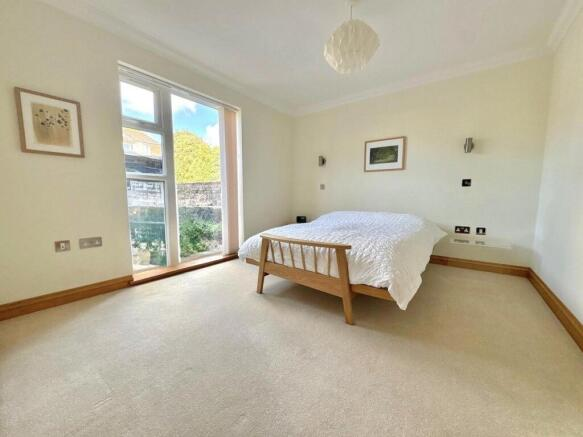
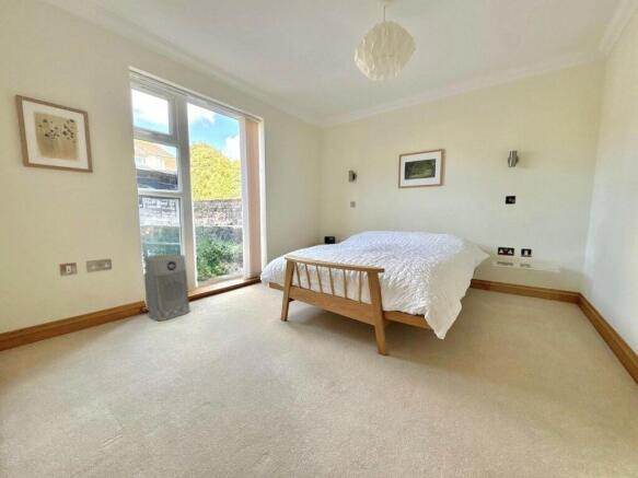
+ air purifier [142,253,192,322]
